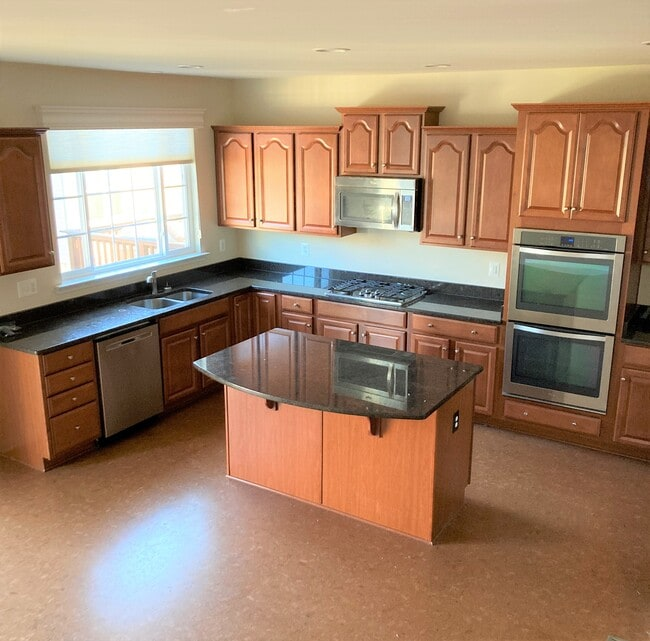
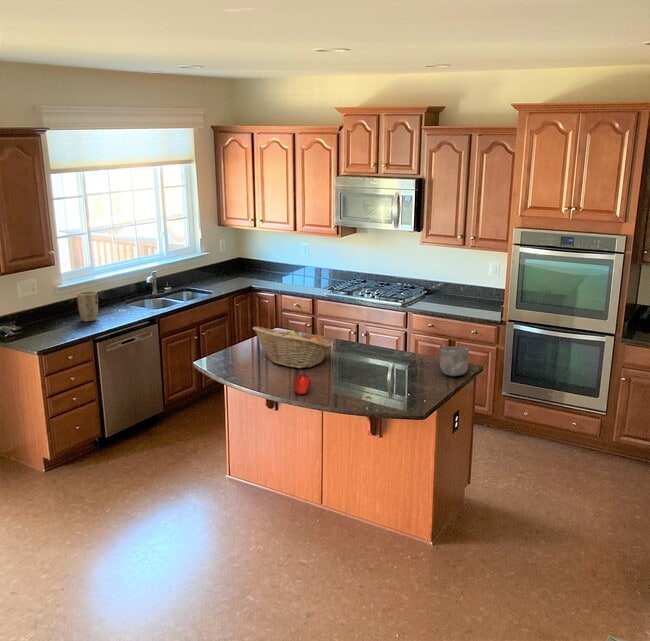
+ plant pot [76,290,99,323]
+ apple [292,374,312,395]
+ fruit basket [251,326,334,369]
+ cup [436,345,470,377]
